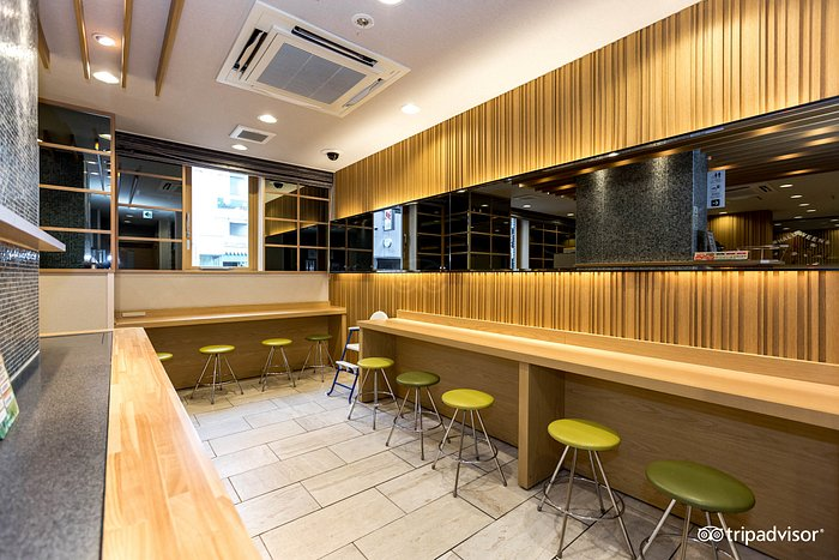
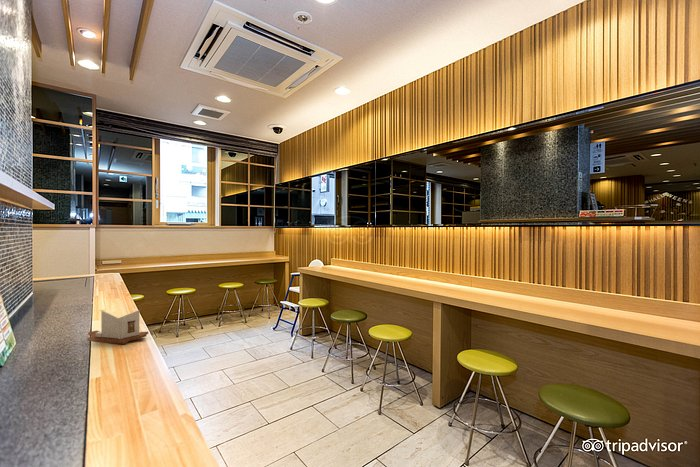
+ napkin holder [86,309,149,345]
